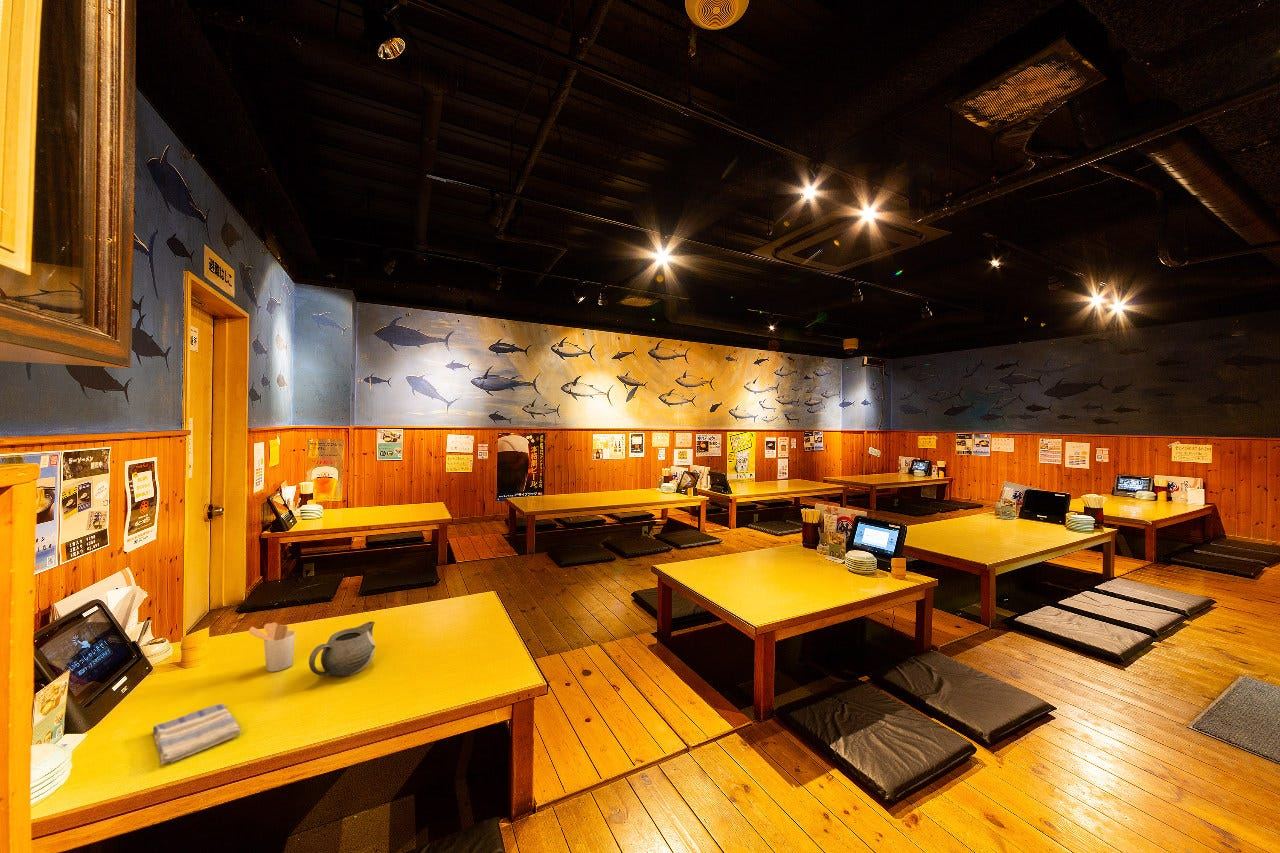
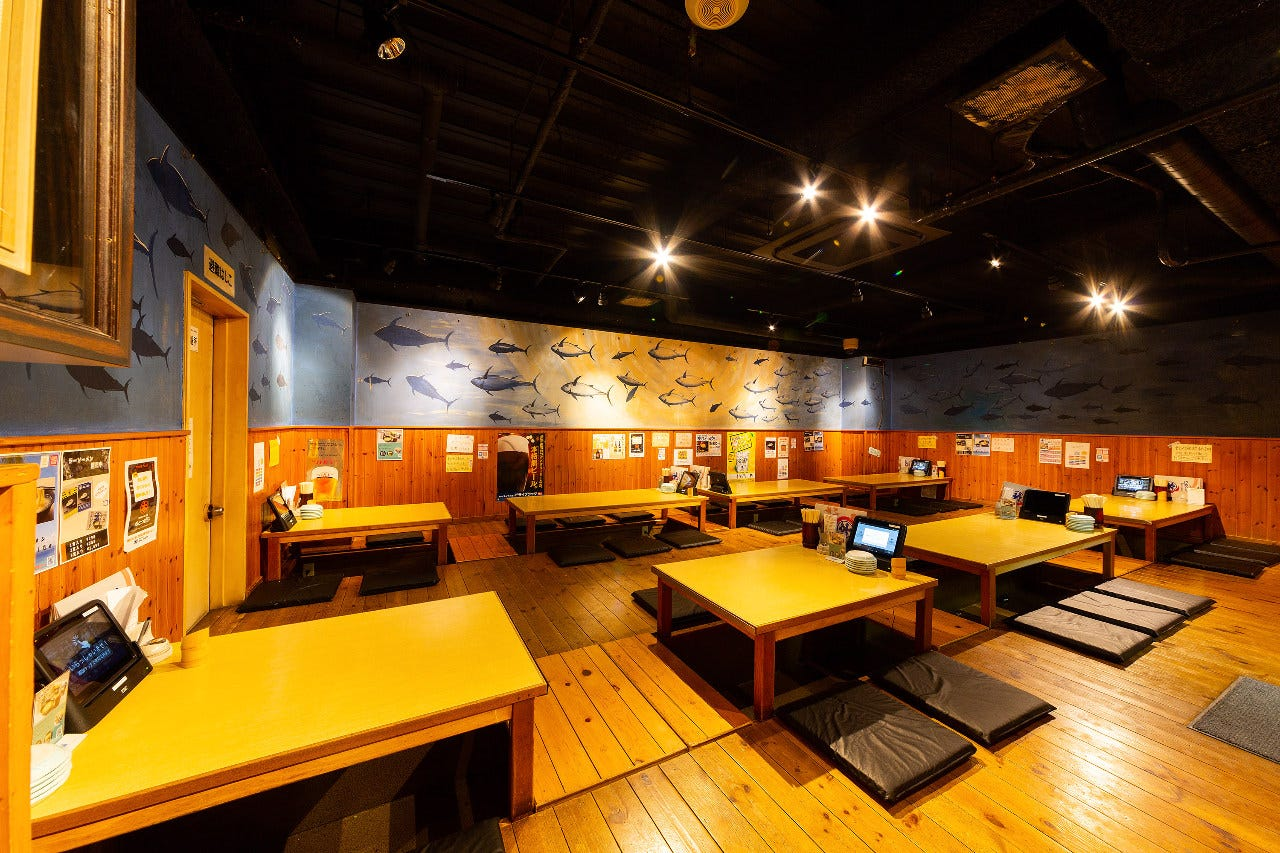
- dish towel [152,703,242,765]
- teapot [308,620,376,677]
- utensil holder [248,621,296,673]
